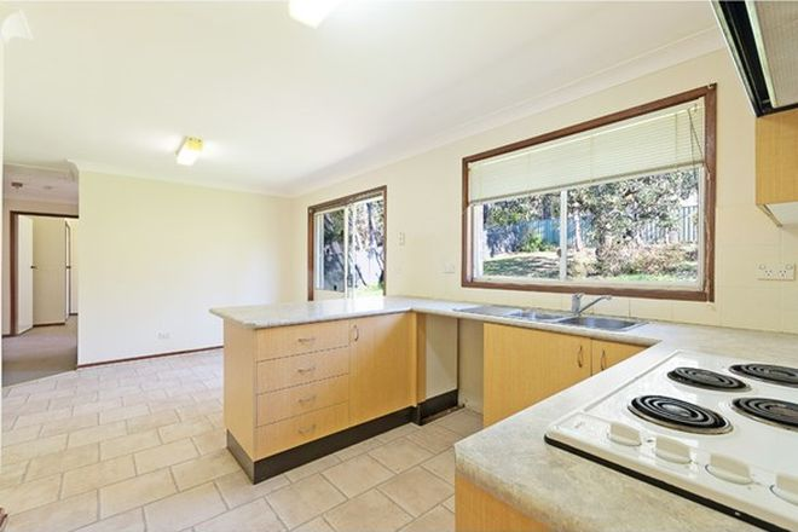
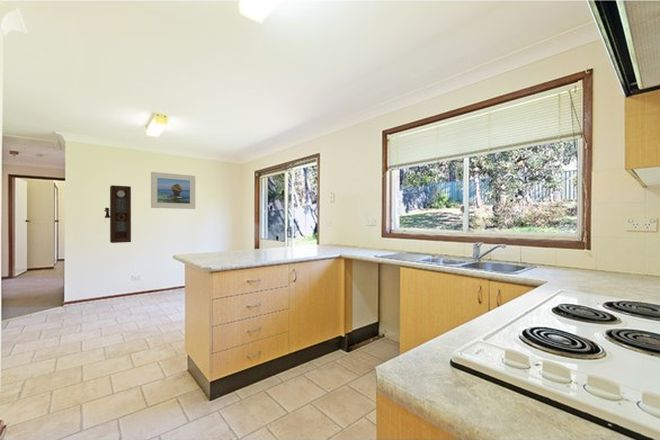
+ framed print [150,171,196,210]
+ pendulum clock [103,184,132,244]
